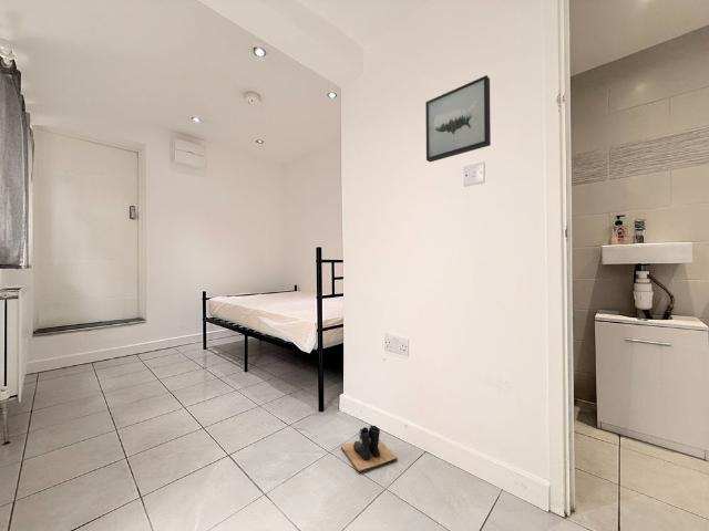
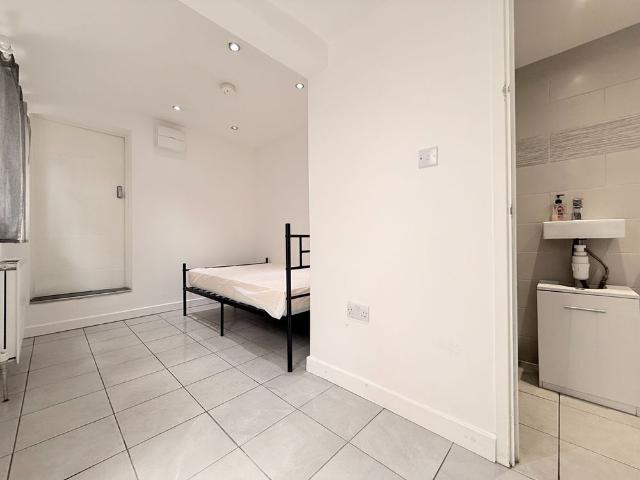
- boots [340,425,399,472]
- wall art [424,74,492,163]
